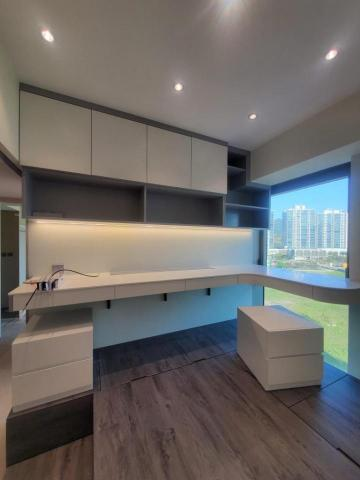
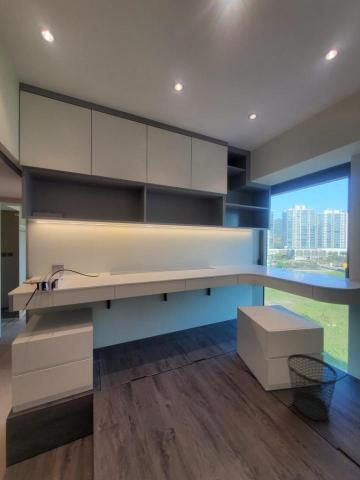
+ wastebasket [286,353,338,422]
